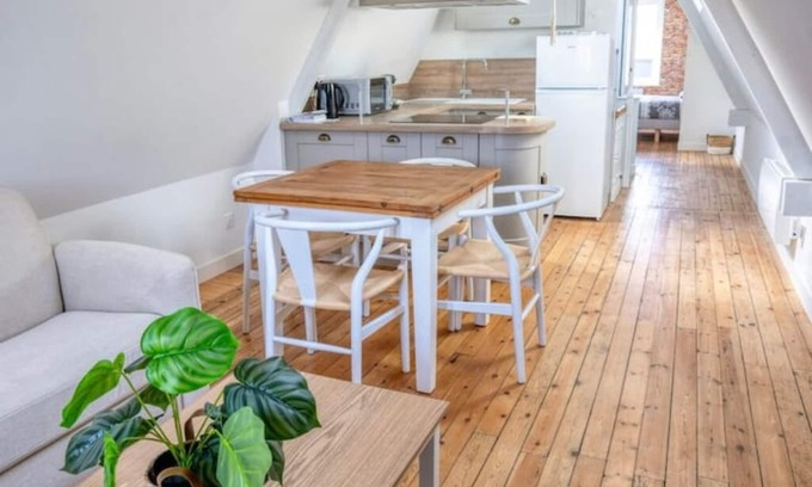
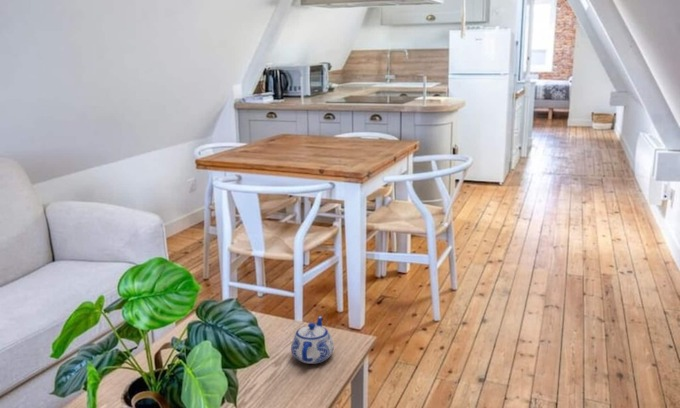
+ teapot [290,315,335,365]
